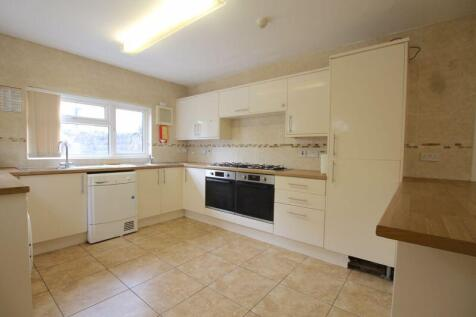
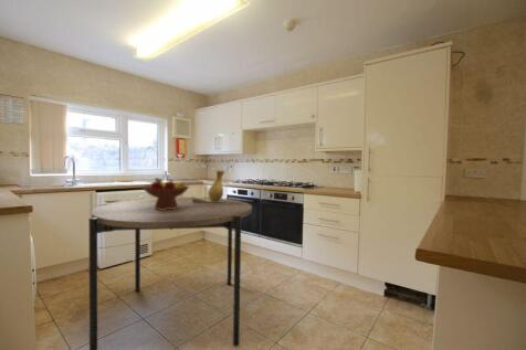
+ fruit bowl [140,177,190,210]
+ vase [191,168,225,203]
+ dining table [87,197,253,350]
